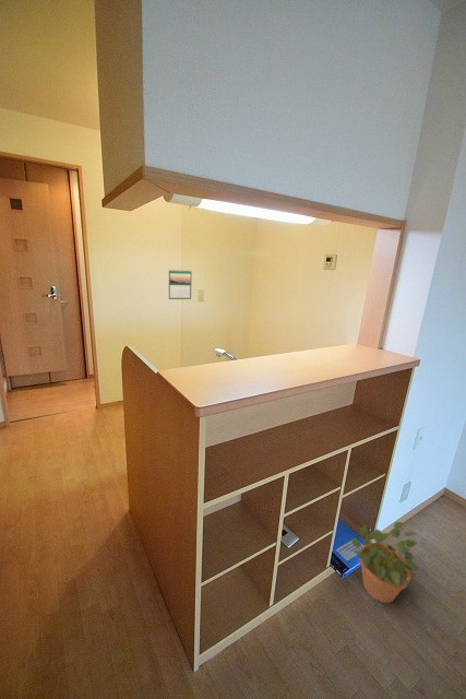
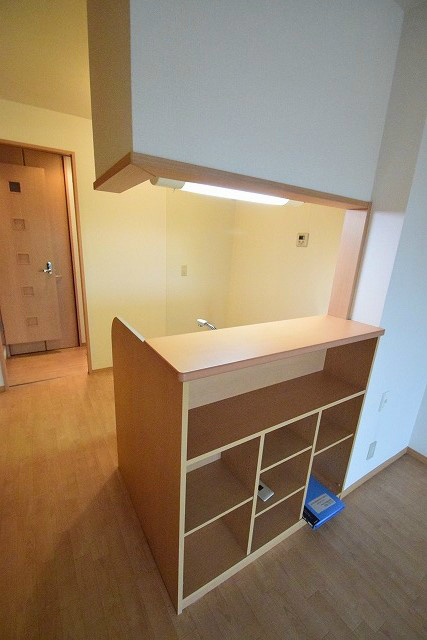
- potted plant [350,521,420,604]
- calendar [168,269,193,300]
